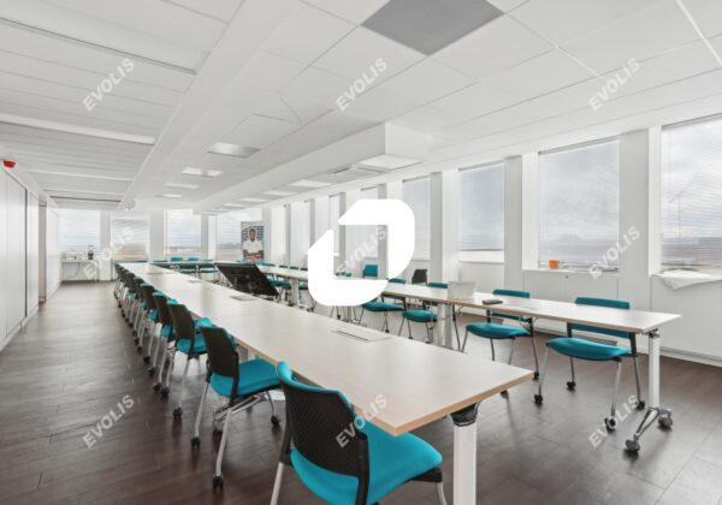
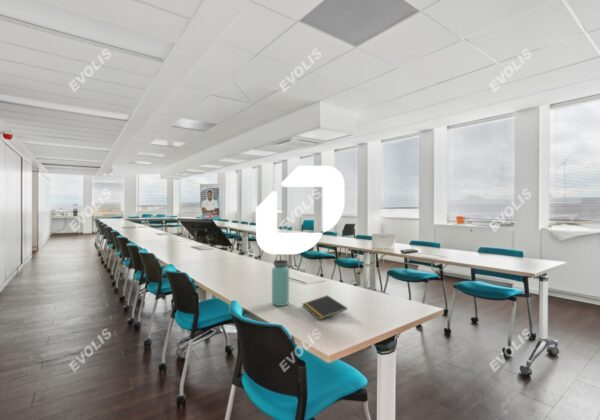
+ bottle [271,259,290,307]
+ notepad [302,294,348,321]
